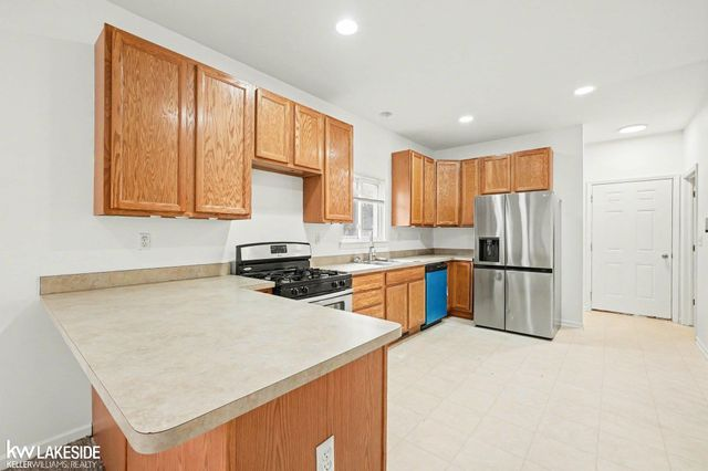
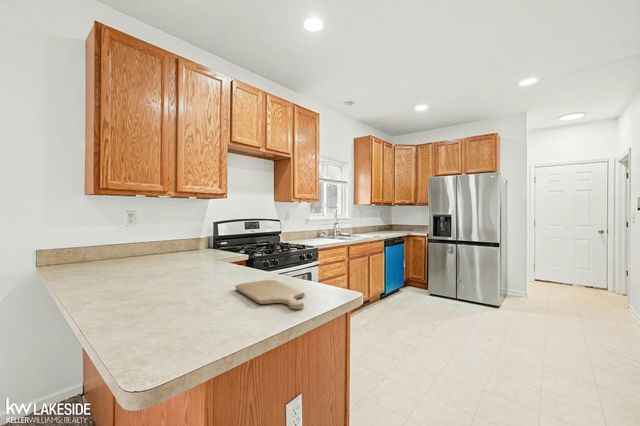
+ chopping board [234,279,306,310]
